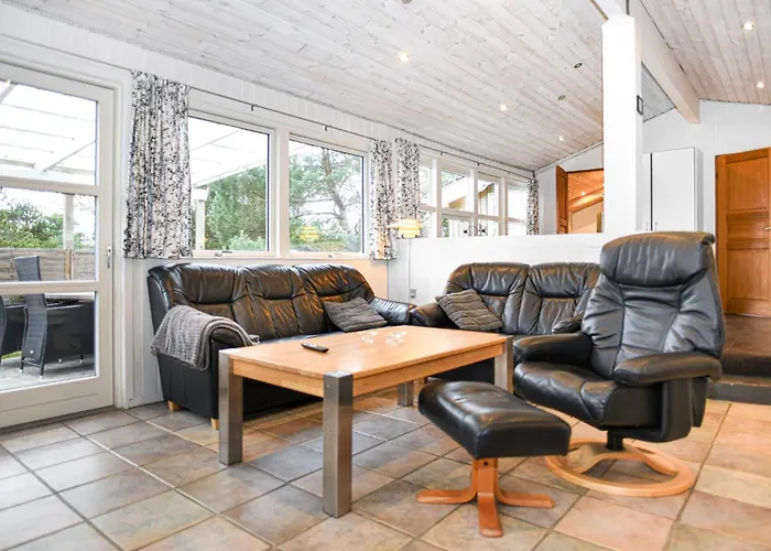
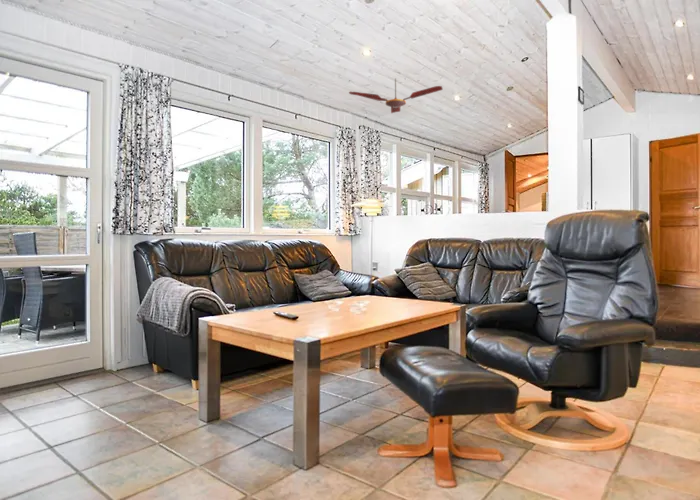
+ ceiling fan [348,77,443,114]
